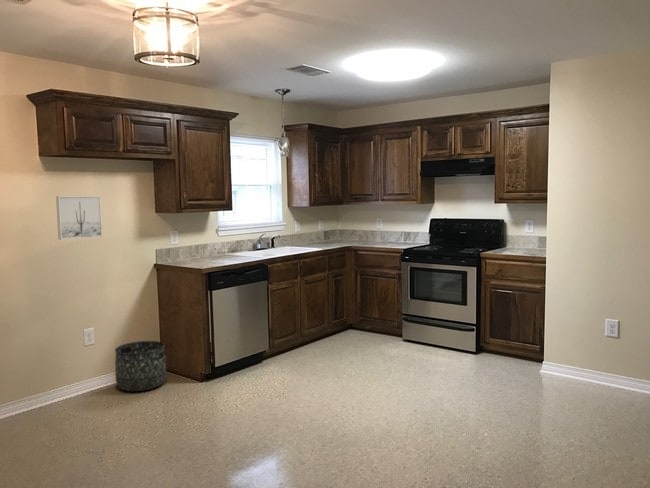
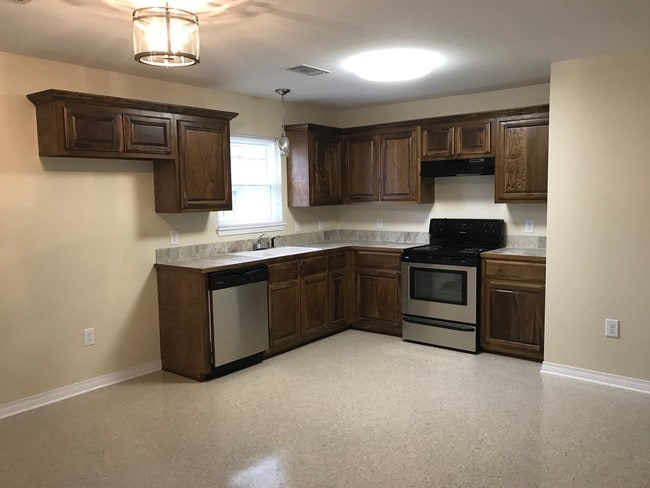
- wall art [55,195,103,241]
- basket [114,340,167,392]
